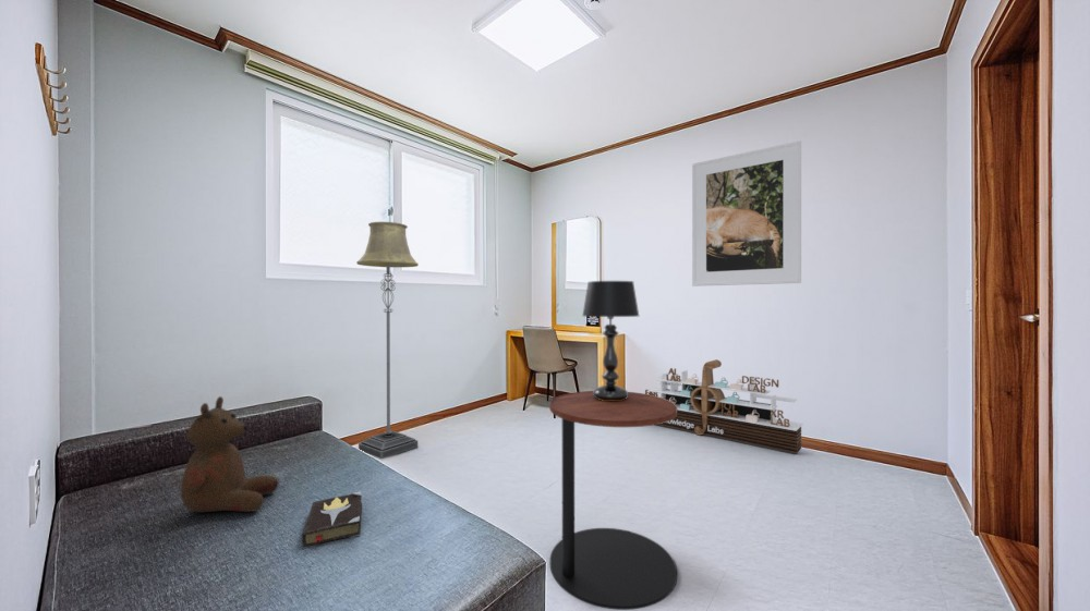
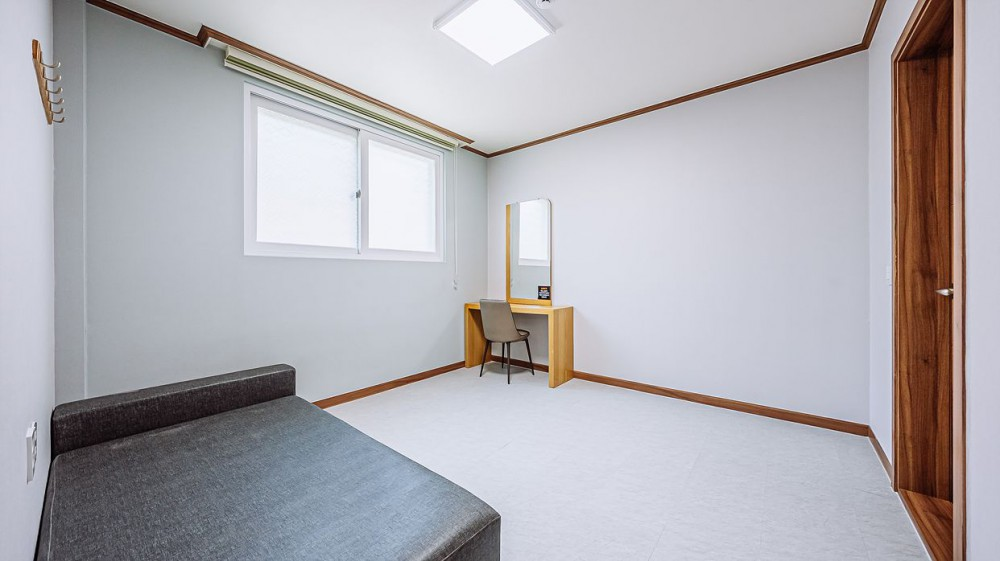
- table lamp [581,280,640,401]
- hardback book [301,490,363,548]
- side table [548,390,678,611]
- teddy bear [180,395,280,513]
- floor lamp [355,221,420,460]
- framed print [691,139,802,288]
- bookshelf [644,358,804,454]
